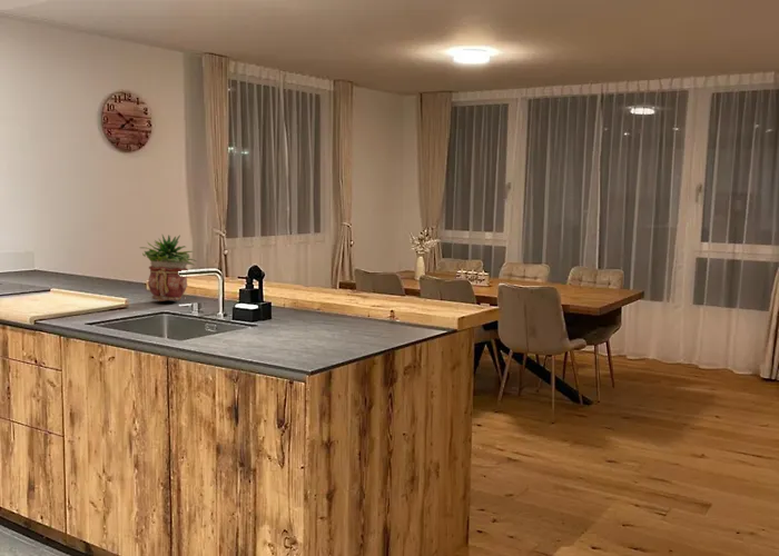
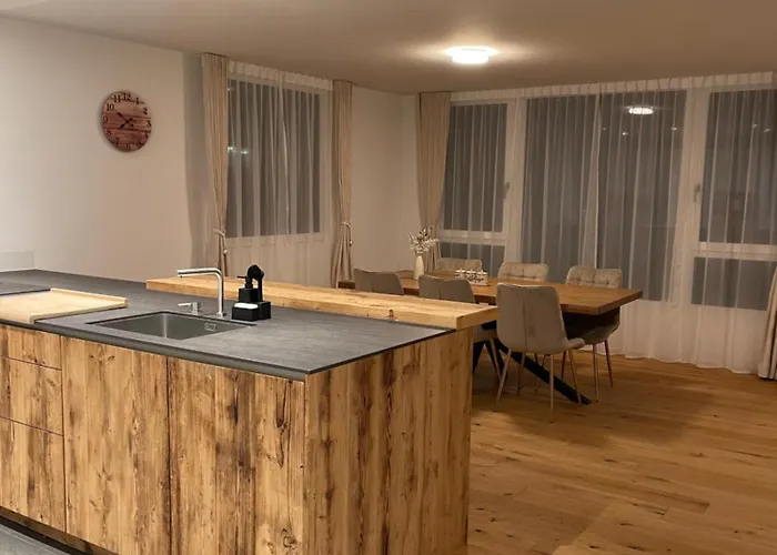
- potted plant [139,234,198,302]
